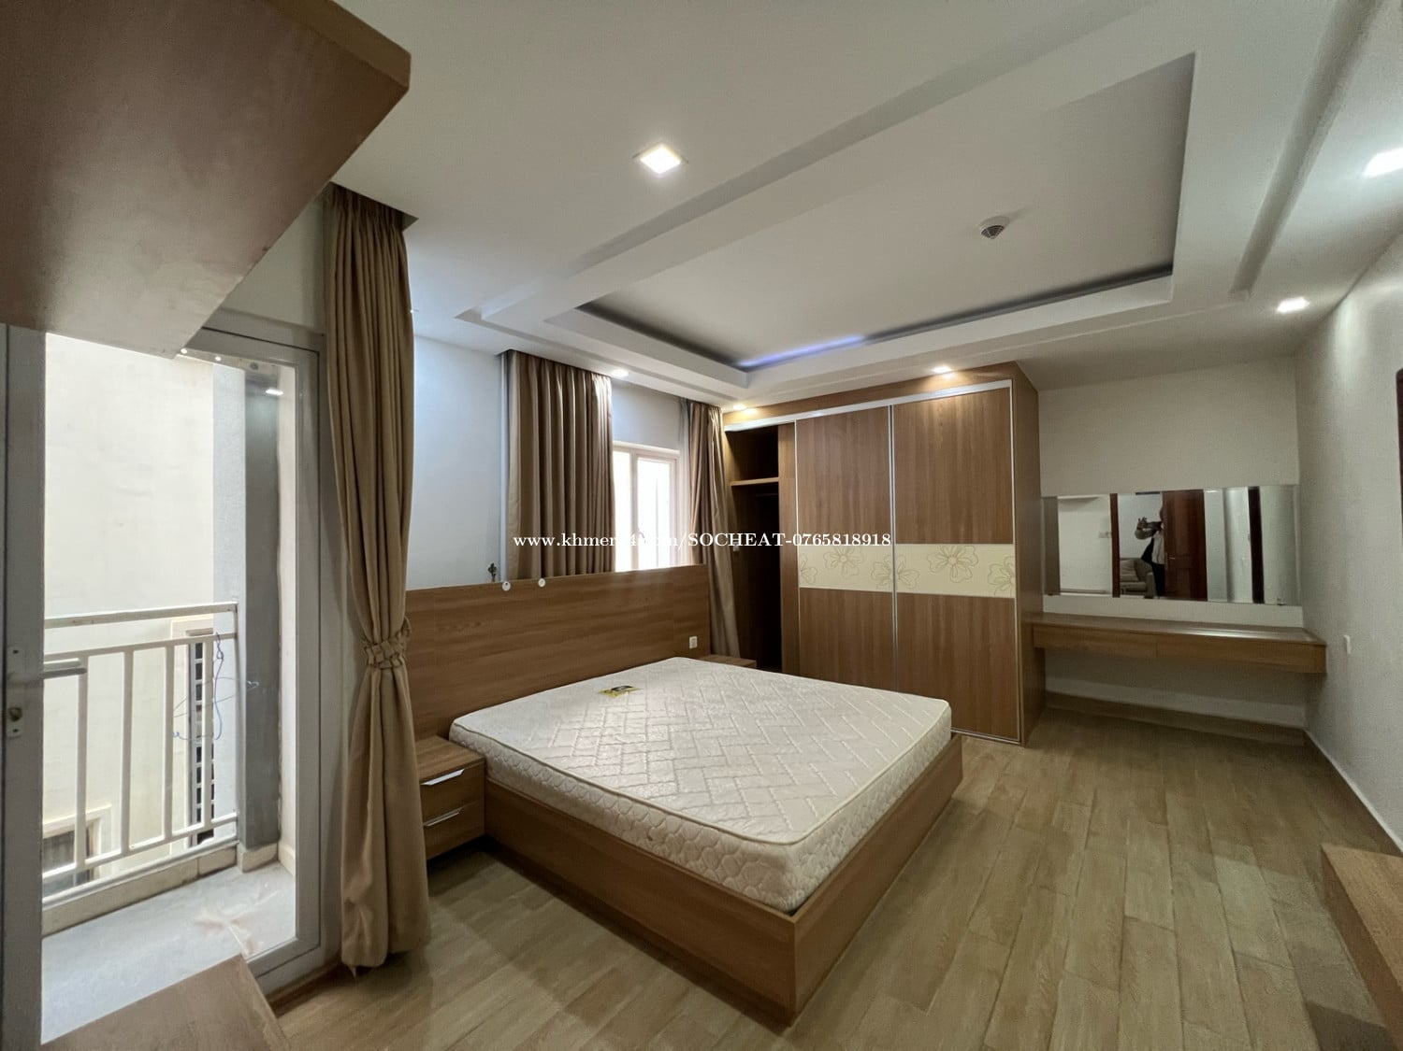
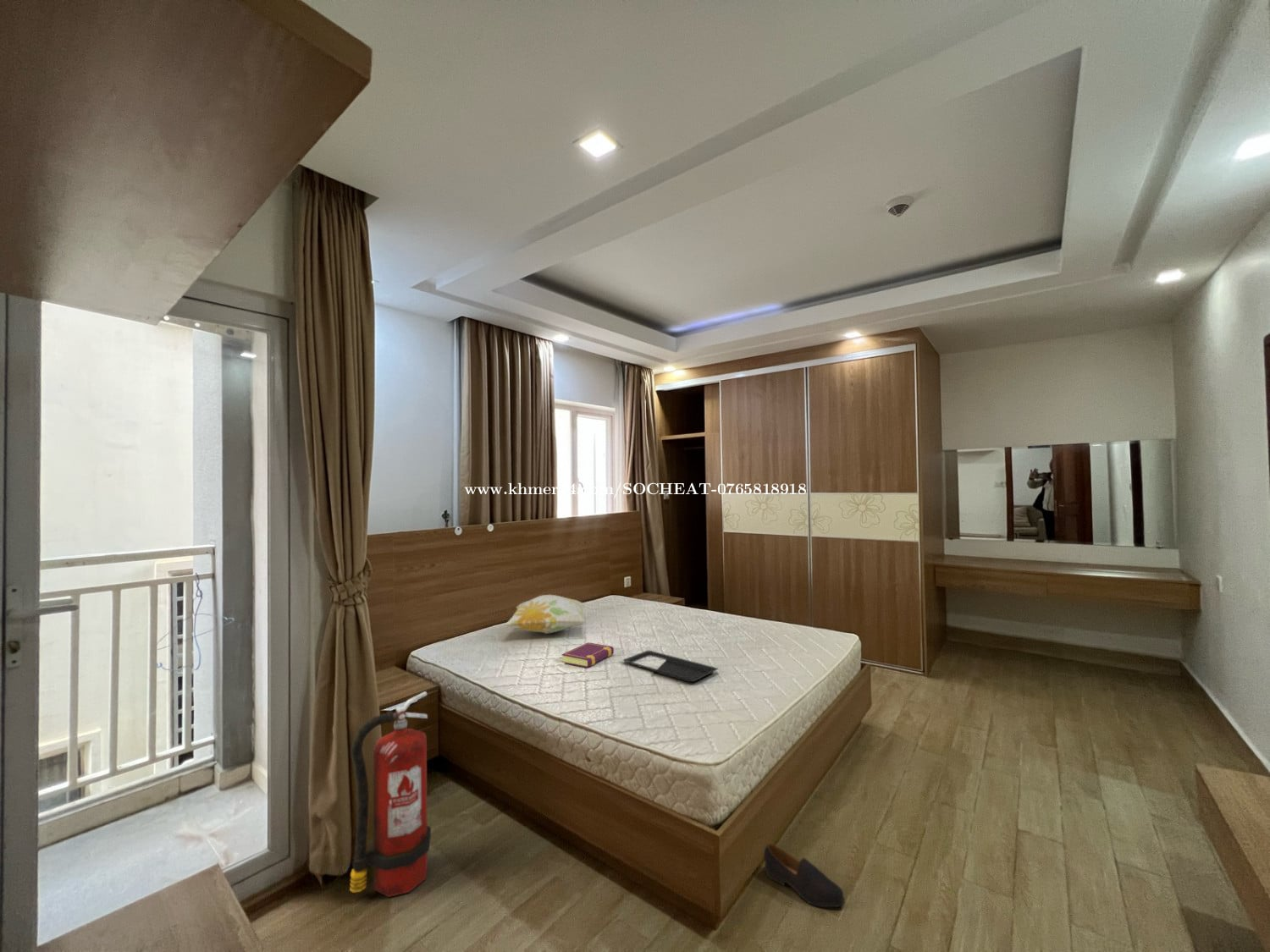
+ shoe [763,842,845,908]
+ serving tray [622,650,719,683]
+ decorative pillow [505,594,587,635]
+ fire extinguisher [349,691,432,898]
+ book [560,641,615,669]
